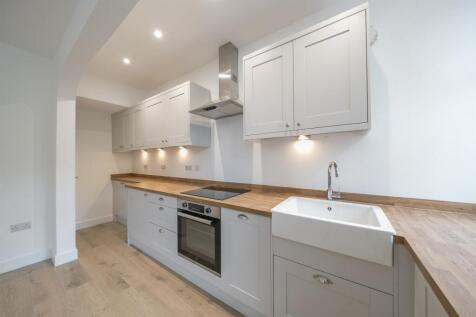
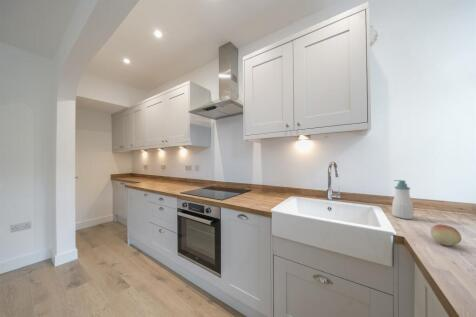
+ fruit [429,223,462,247]
+ soap bottle [391,179,414,220]
